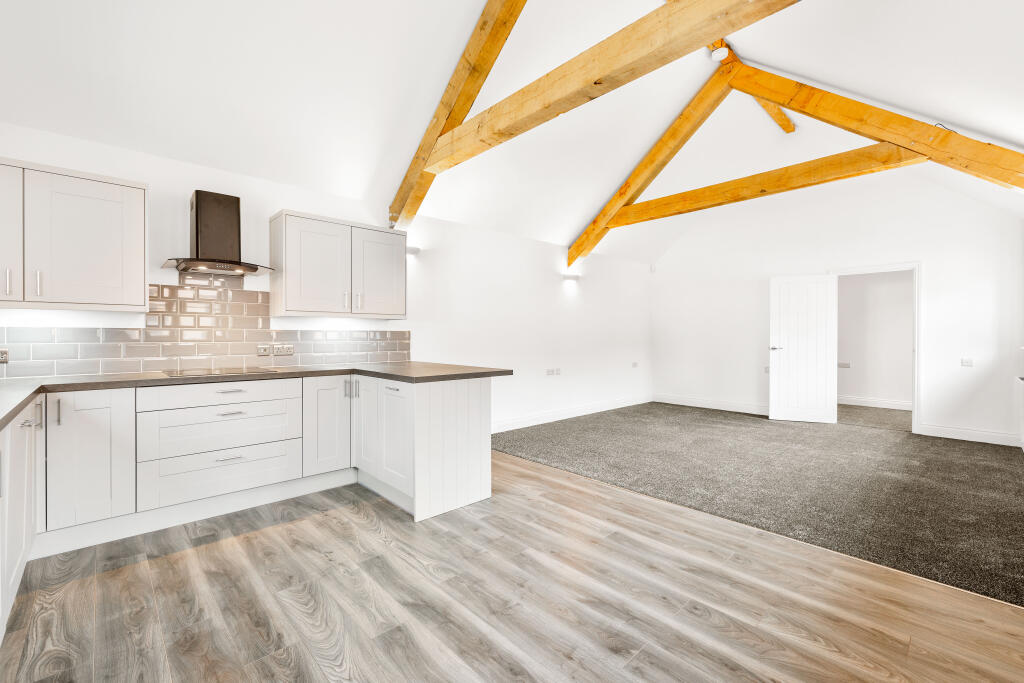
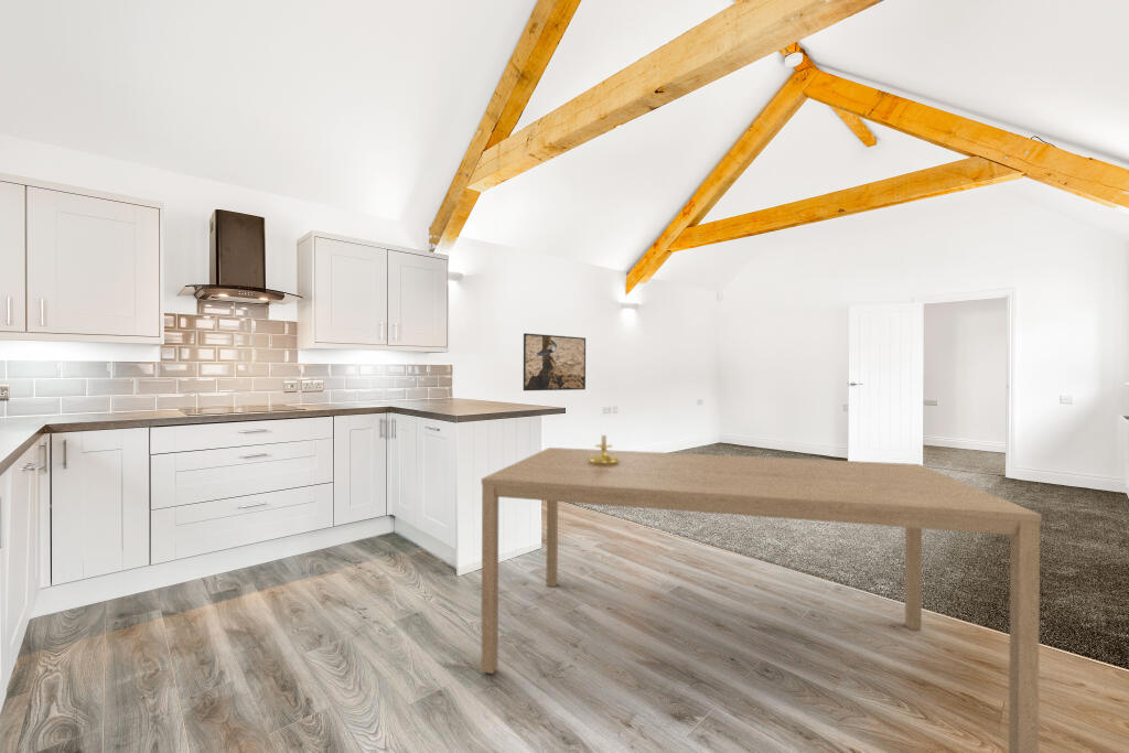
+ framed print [523,332,587,391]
+ candle holder [589,424,620,465]
+ dining table [480,447,1043,753]
